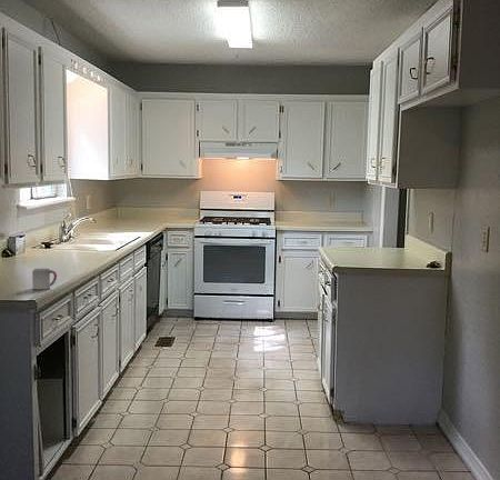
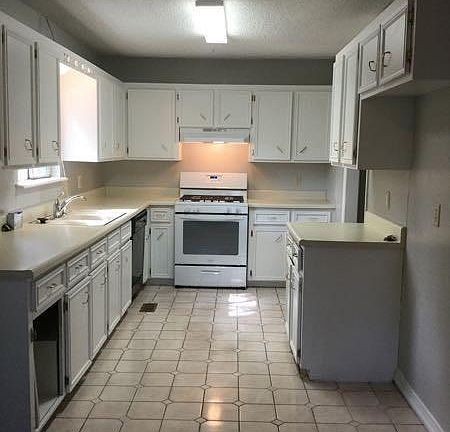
- cup [31,267,58,290]
